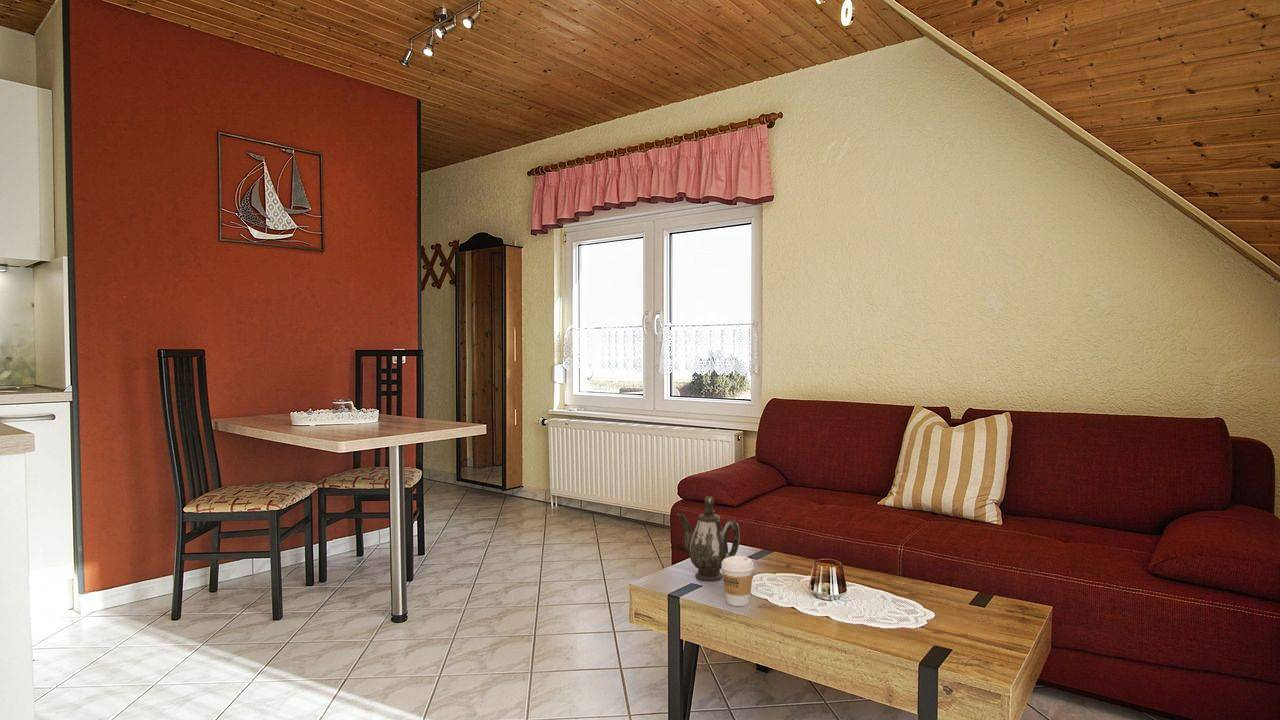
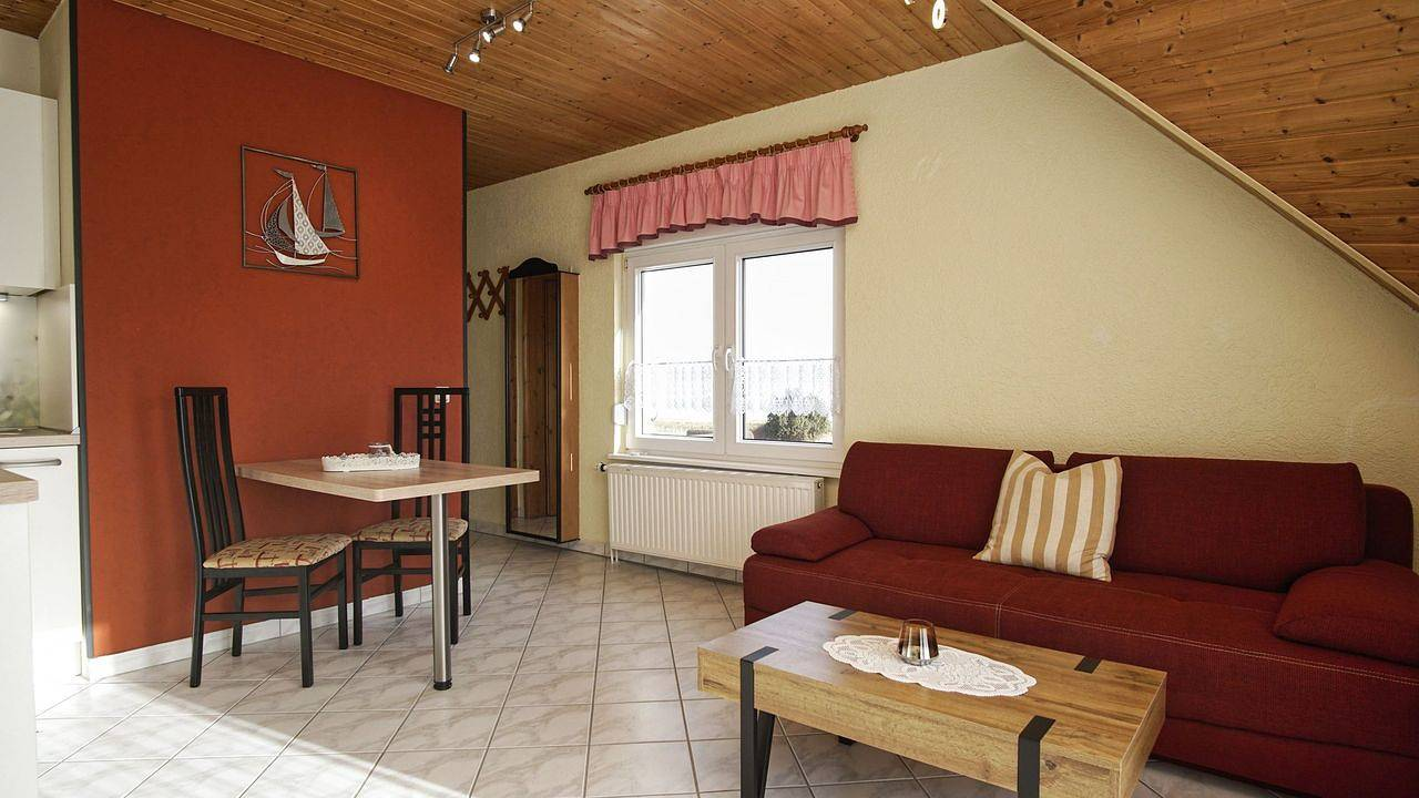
- teapot [676,495,741,582]
- coffee cup [721,555,755,607]
